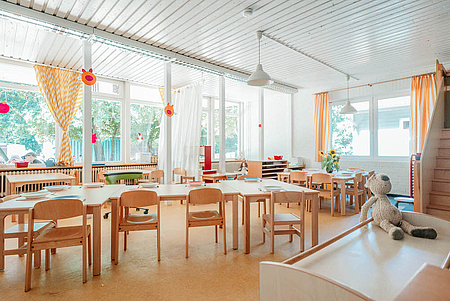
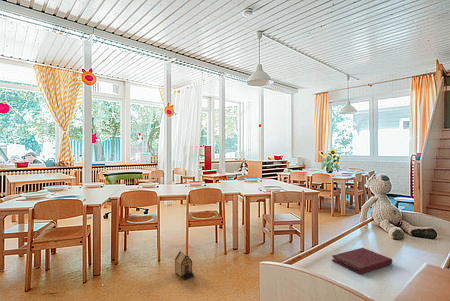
+ book [331,247,393,275]
+ toy house [174,250,196,281]
